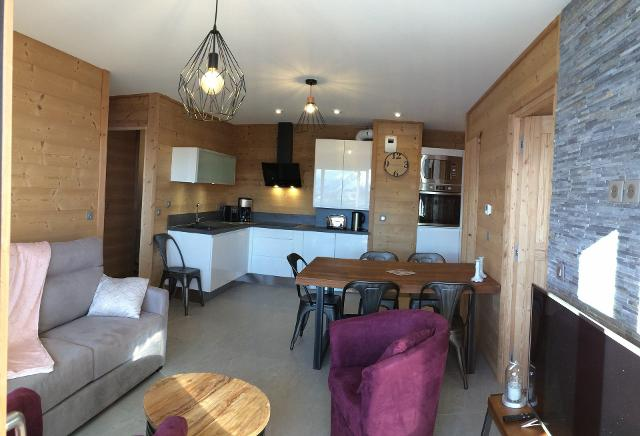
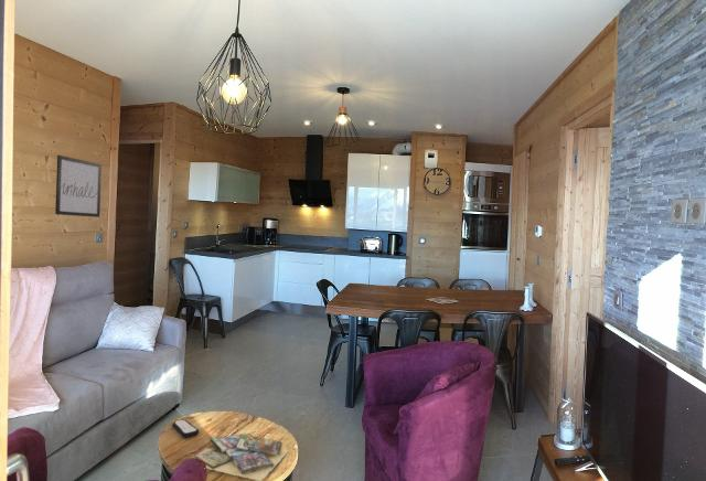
+ wall art [54,154,103,218]
+ video game cases [192,432,290,481]
+ remote control [172,419,200,439]
